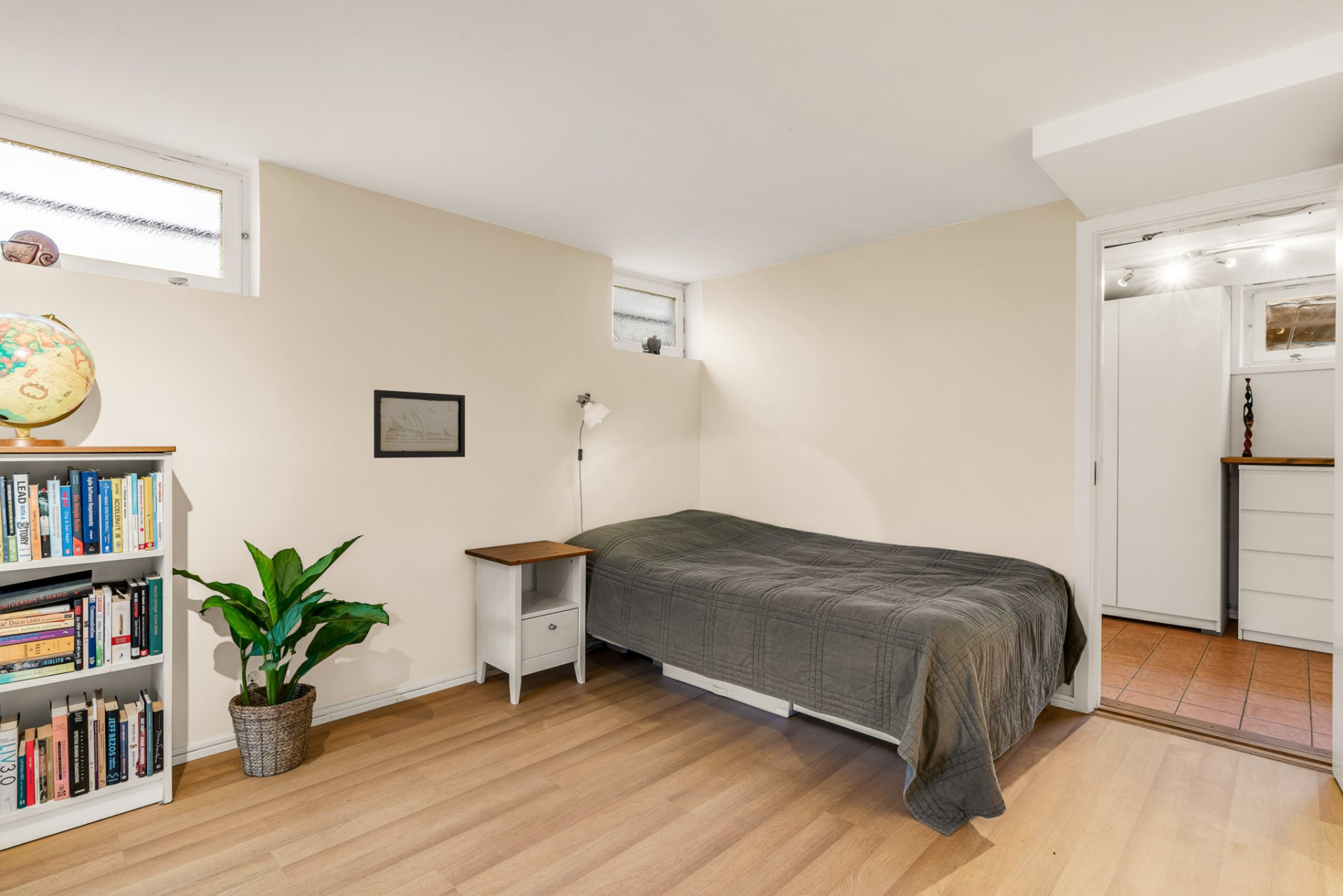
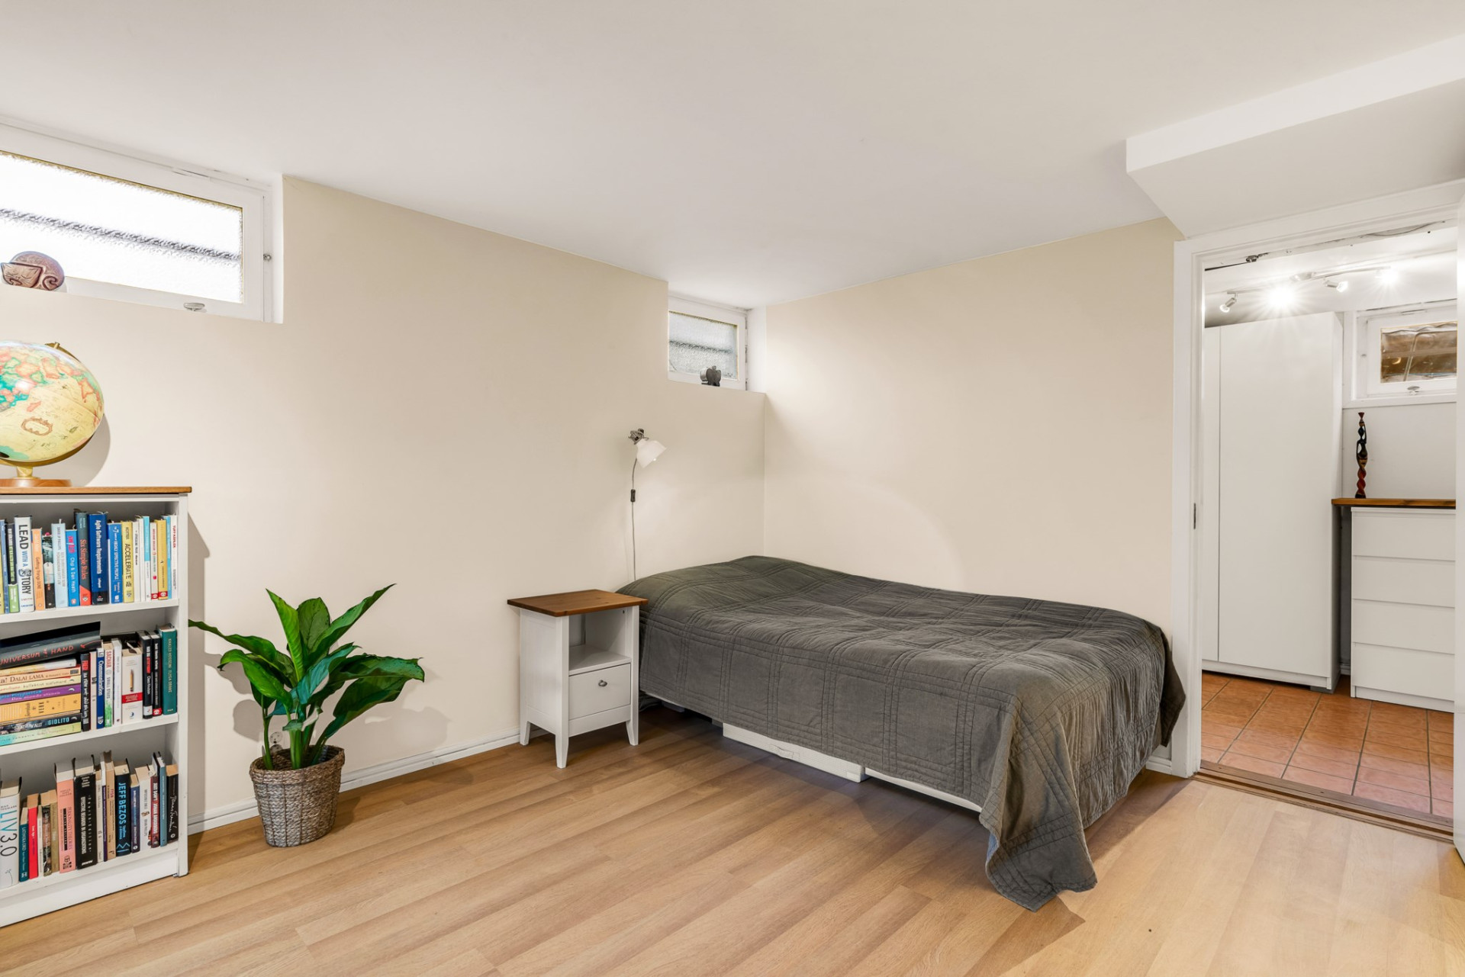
- wall art [373,389,466,459]
